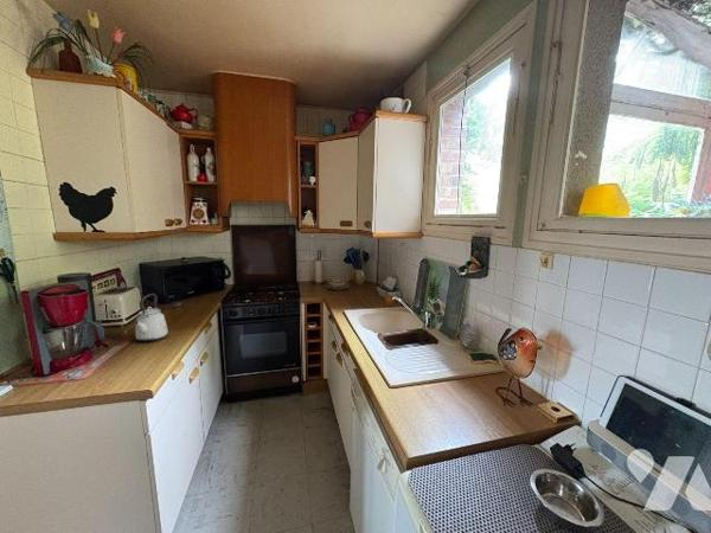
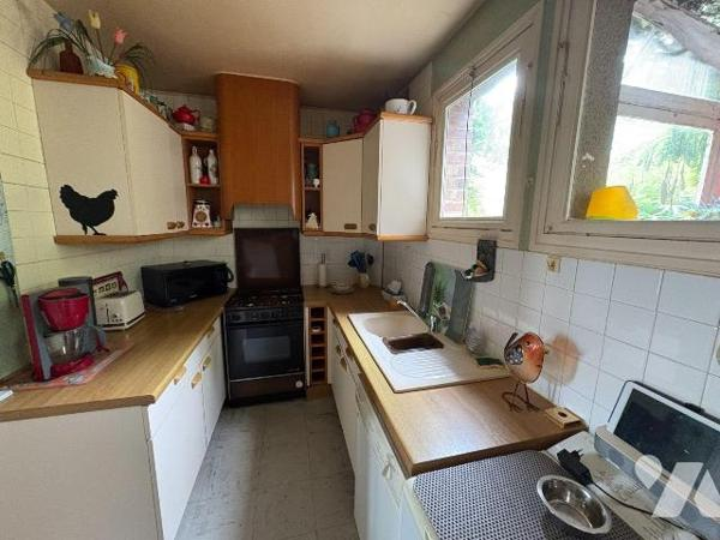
- kettle [134,293,169,342]
